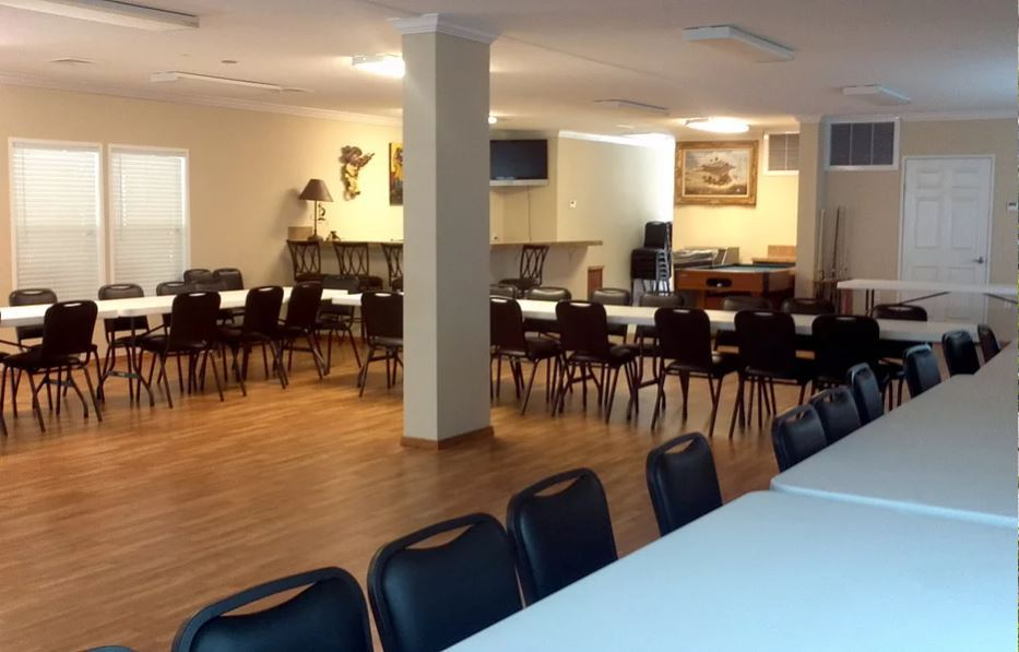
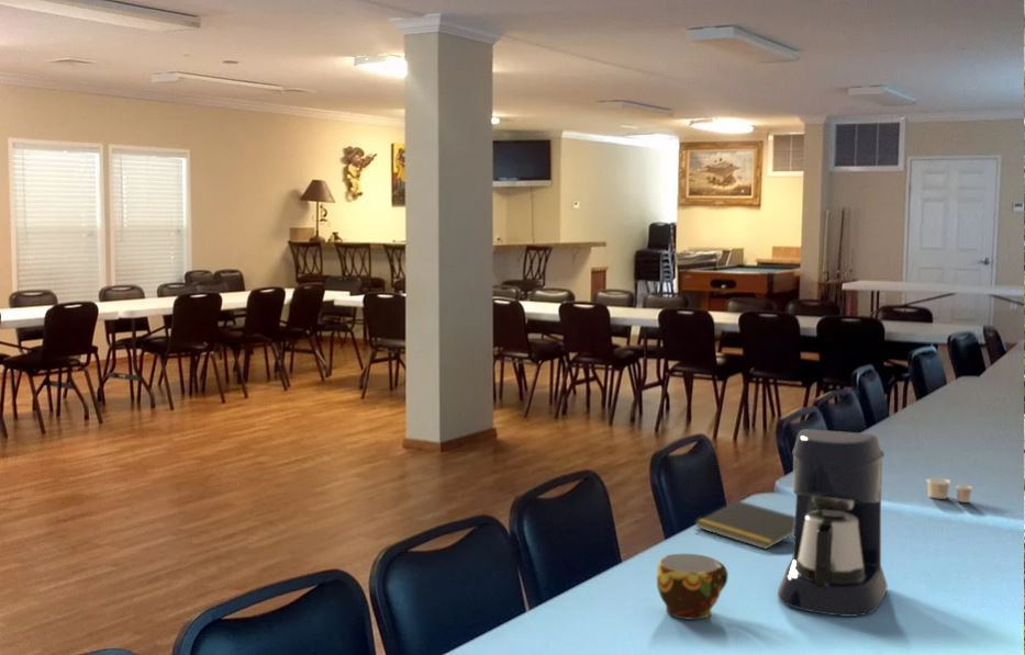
+ paper cup [926,477,973,504]
+ cup [656,553,728,621]
+ coffee maker [777,428,889,618]
+ notepad [694,499,795,551]
